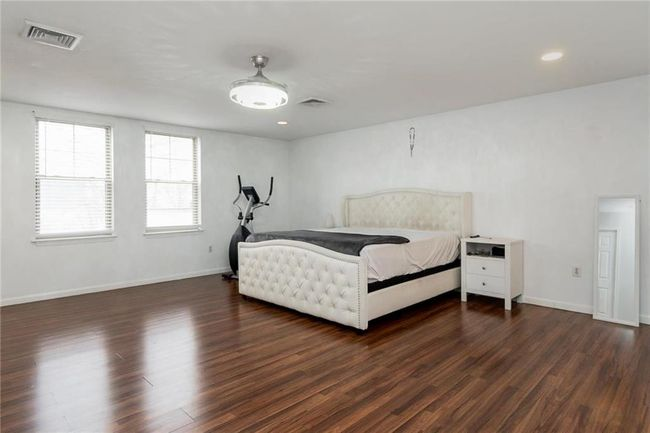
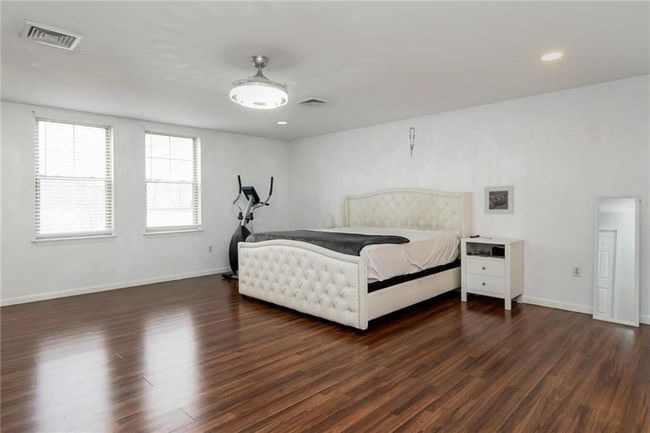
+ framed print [483,184,515,215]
